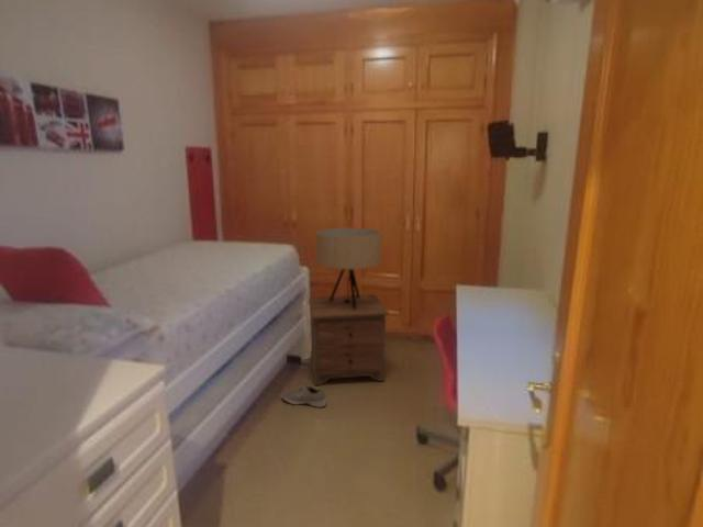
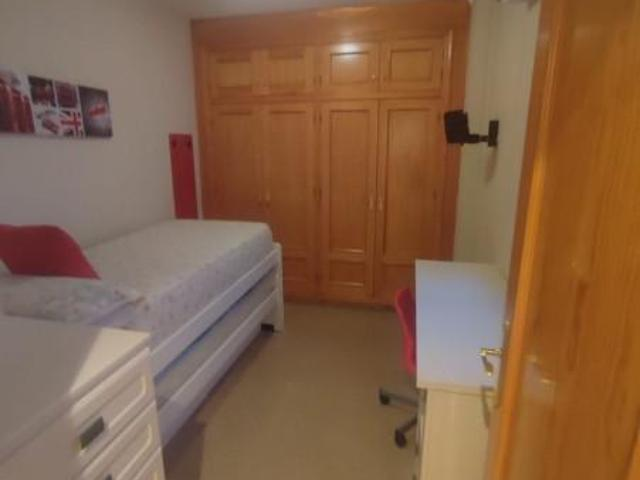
- table lamp [315,227,382,309]
- nightstand [308,293,390,386]
- sneaker [281,384,328,408]
